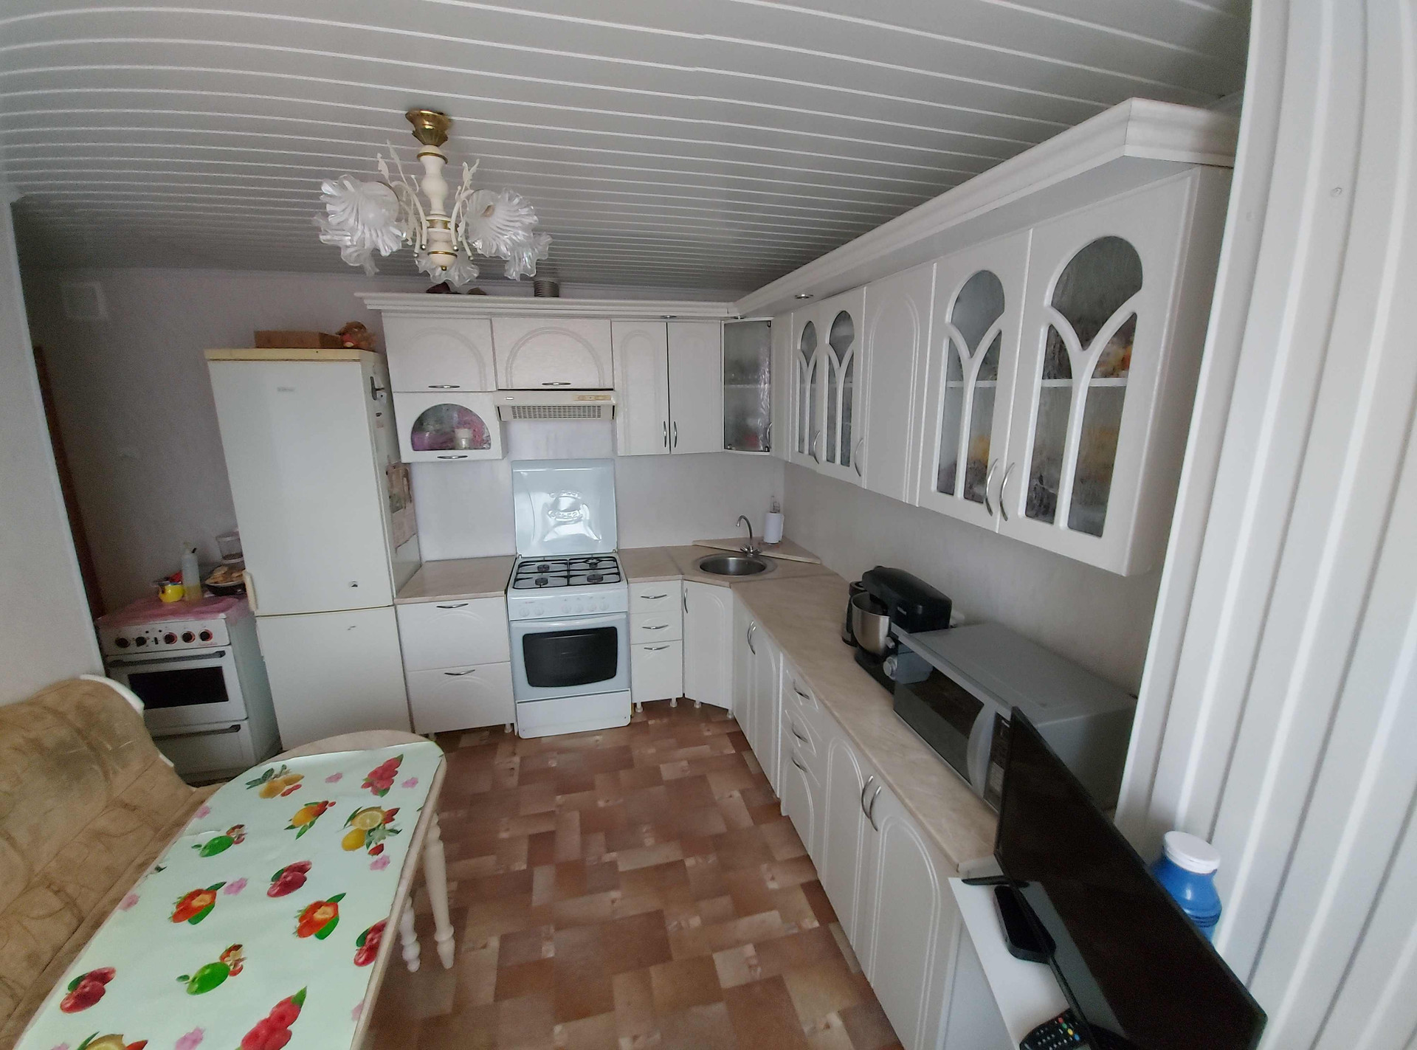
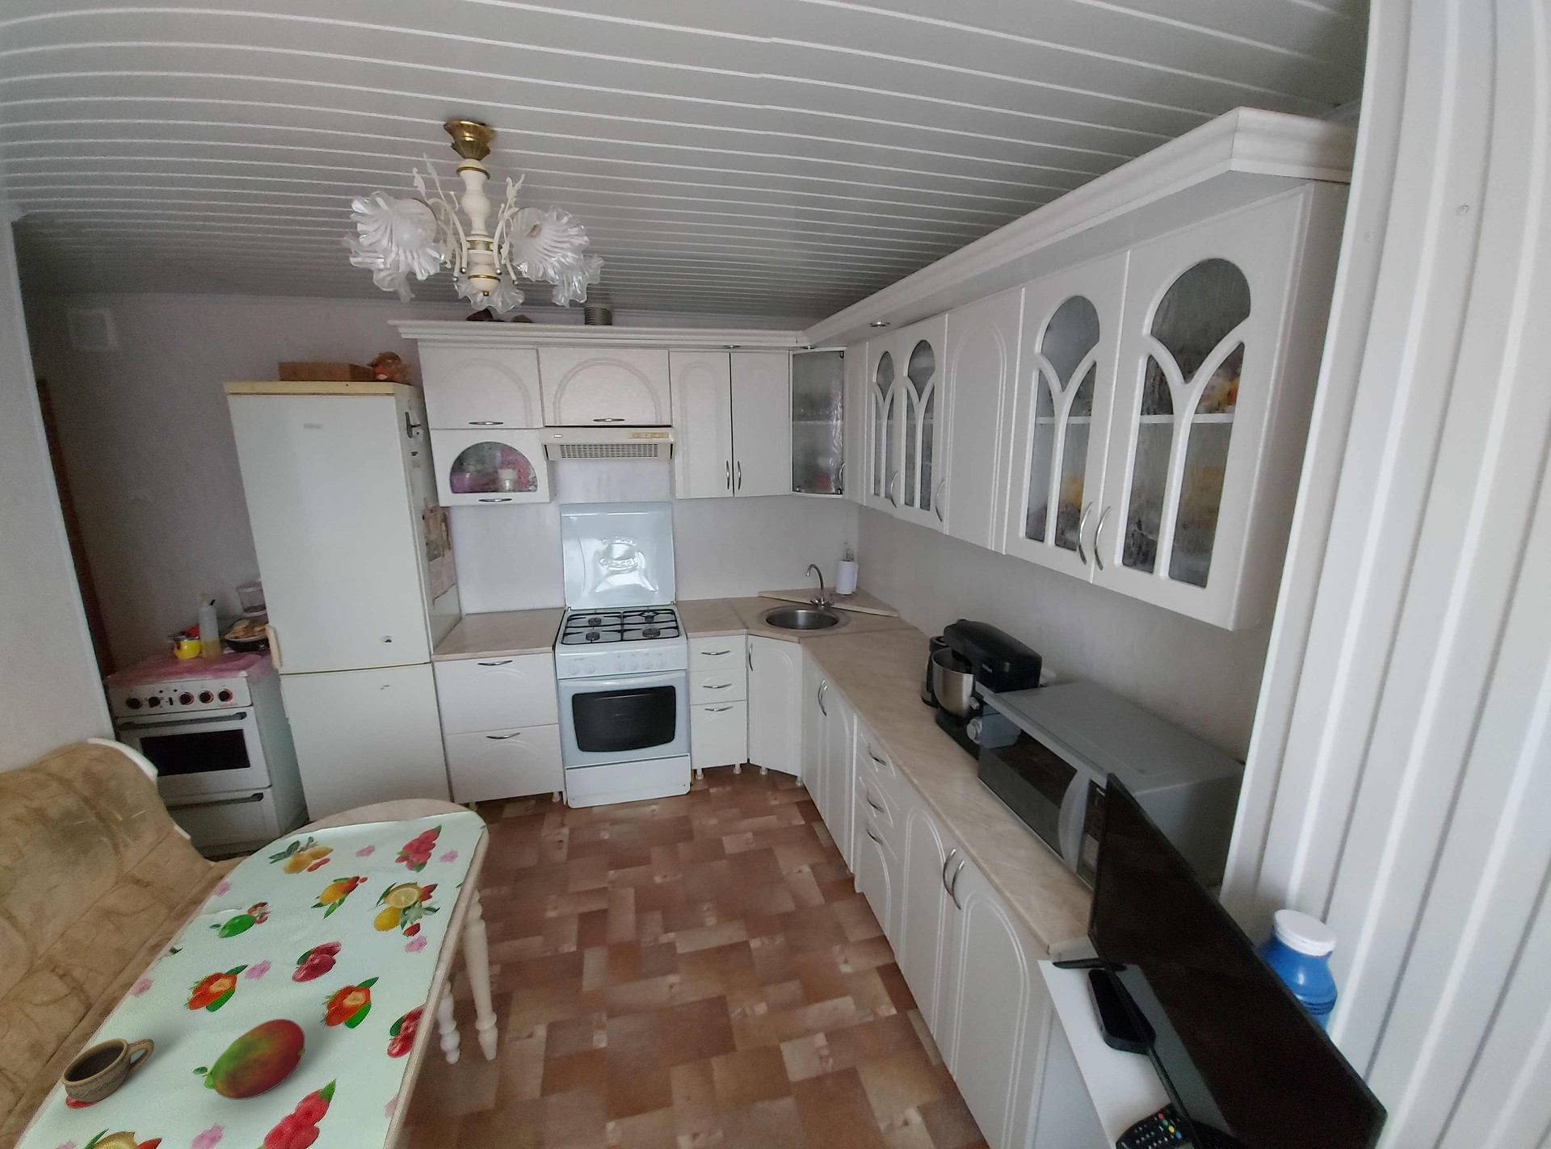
+ cup [60,1038,156,1103]
+ fruit [211,1019,307,1101]
